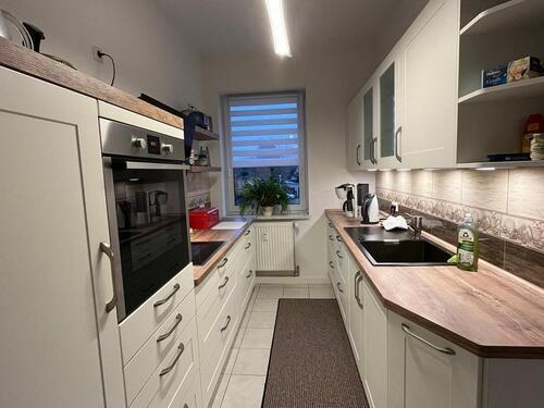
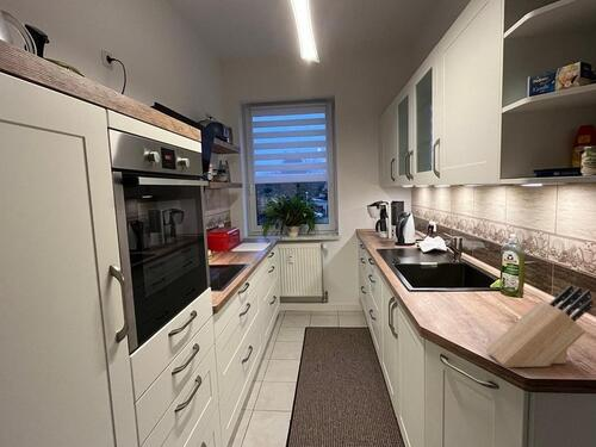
+ knife block [485,284,595,368]
